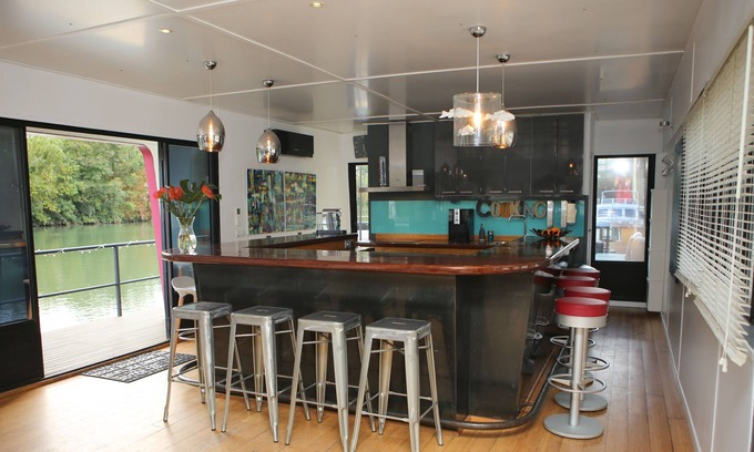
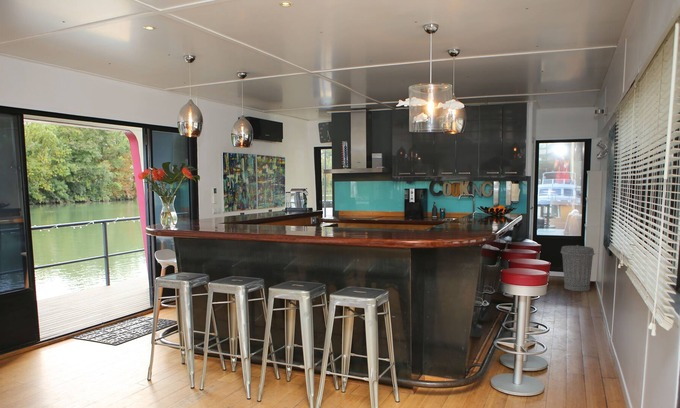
+ trash can [560,244,595,292]
